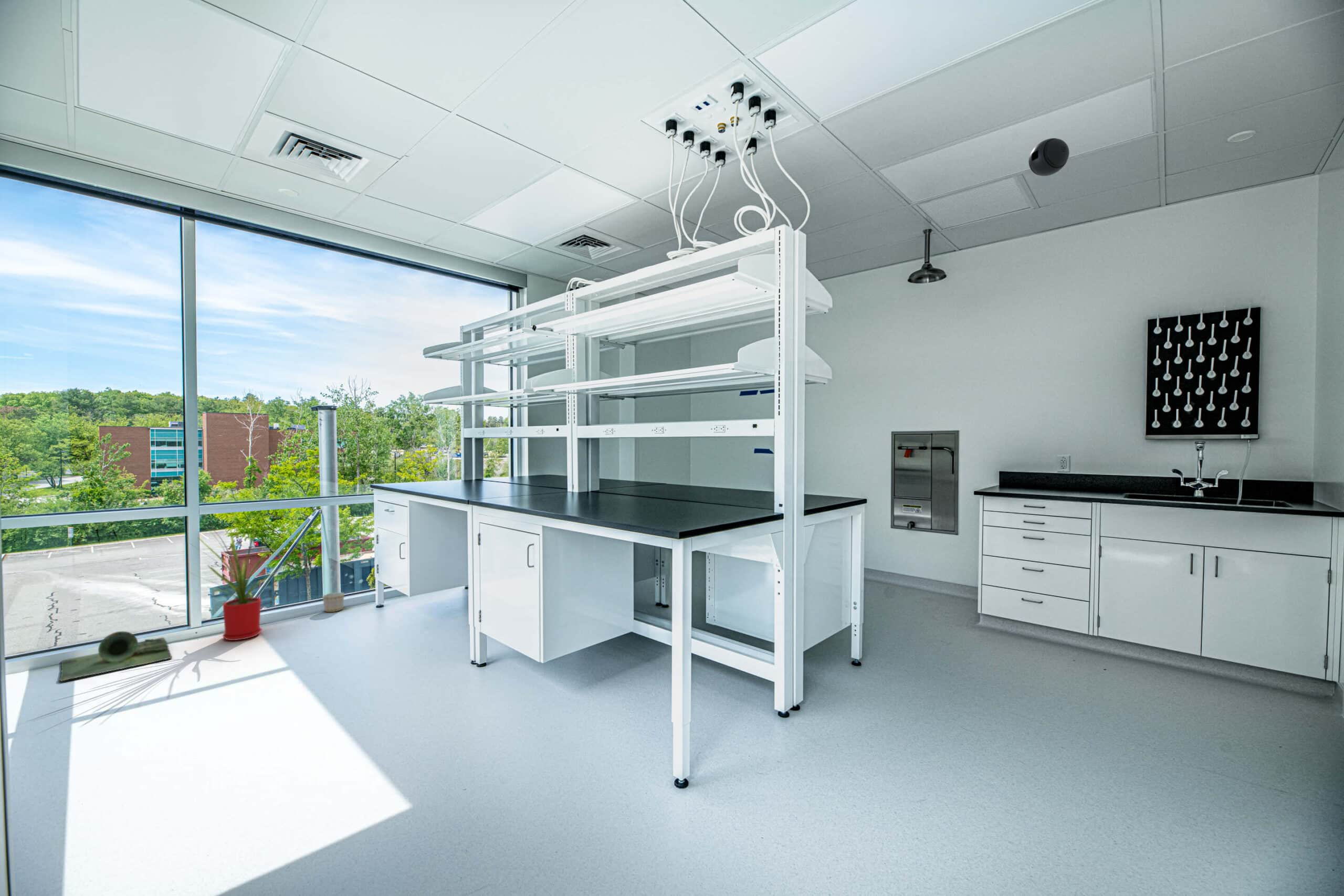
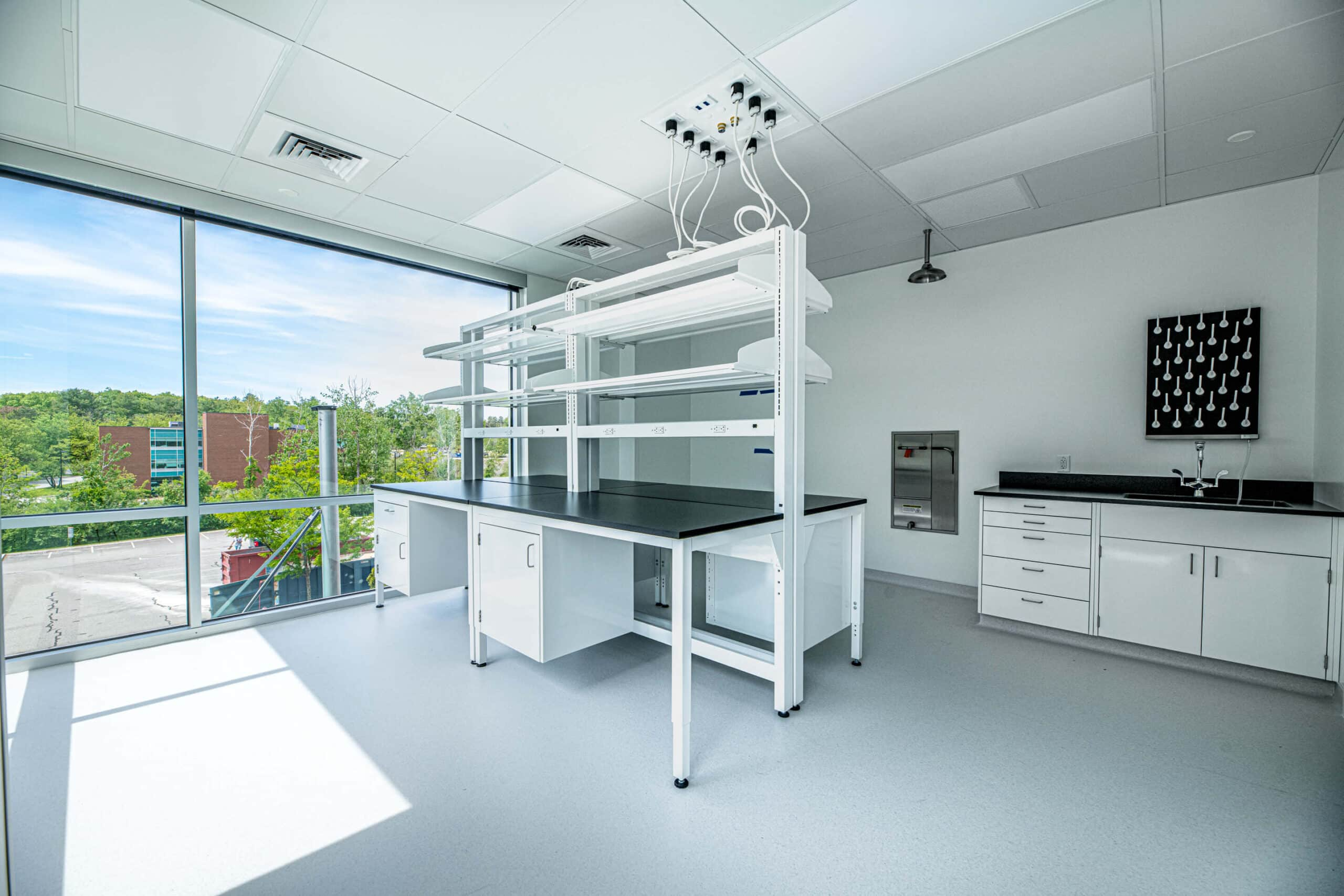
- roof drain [59,631,173,682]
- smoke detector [1028,138,1070,176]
- house plant [188,520,295,641]
- planter [322,592,345,613]
